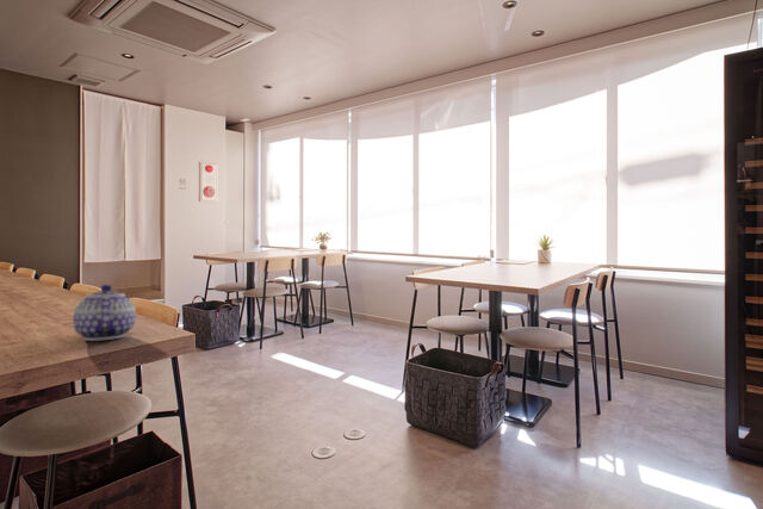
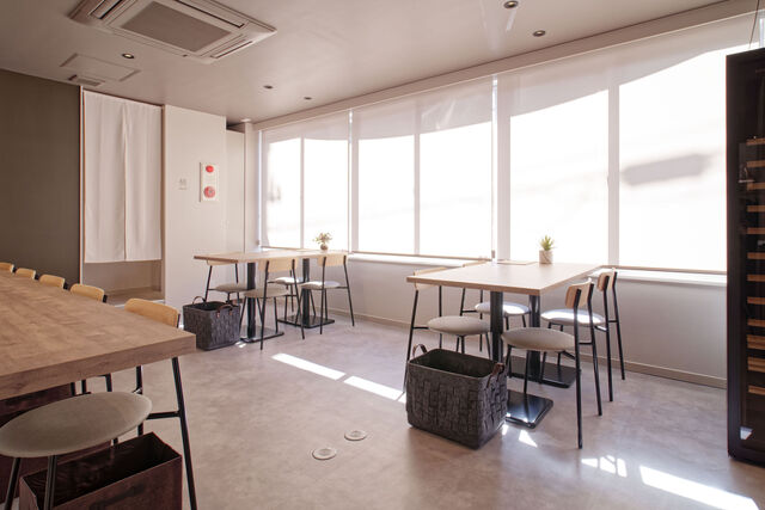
- teapot [72,284,137,342]
